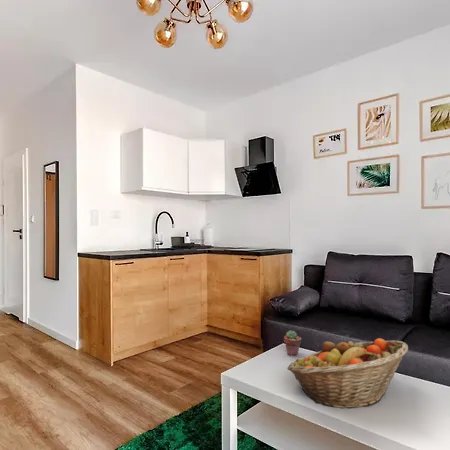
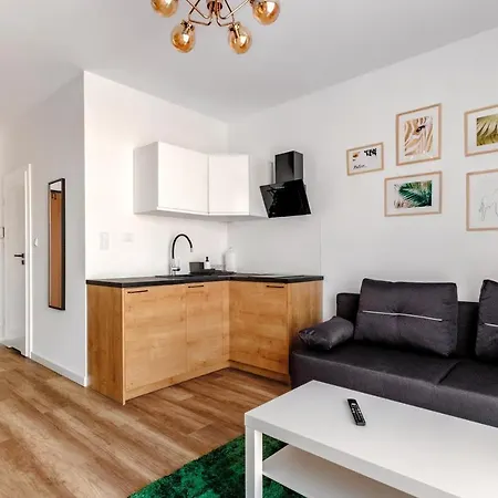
- potted succulent [283,329,302,357]
- fruit basket [286,337,409,409]
